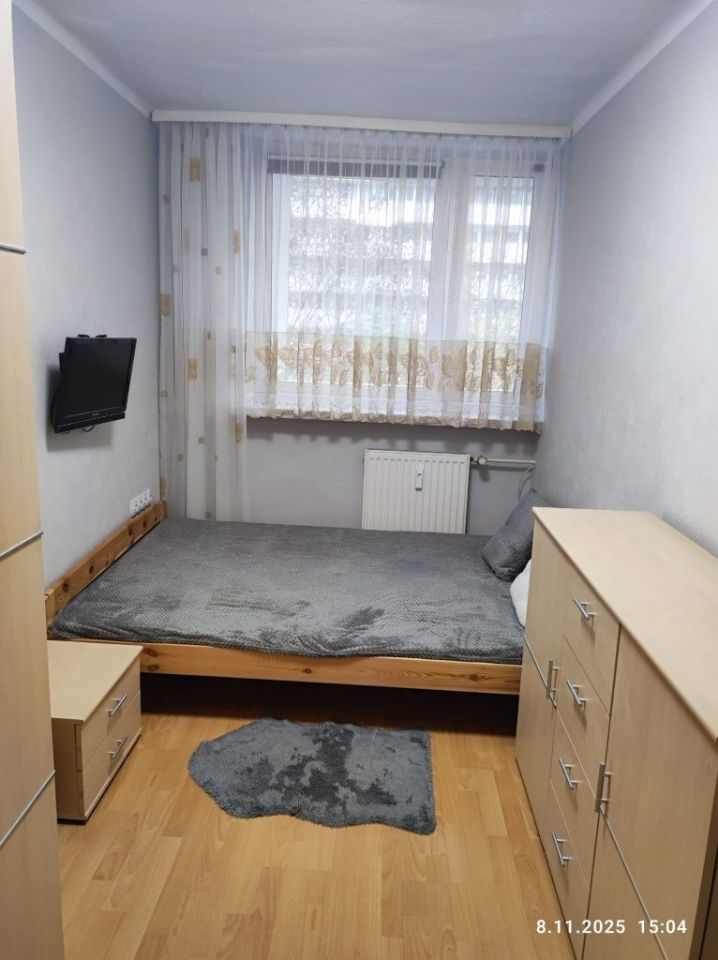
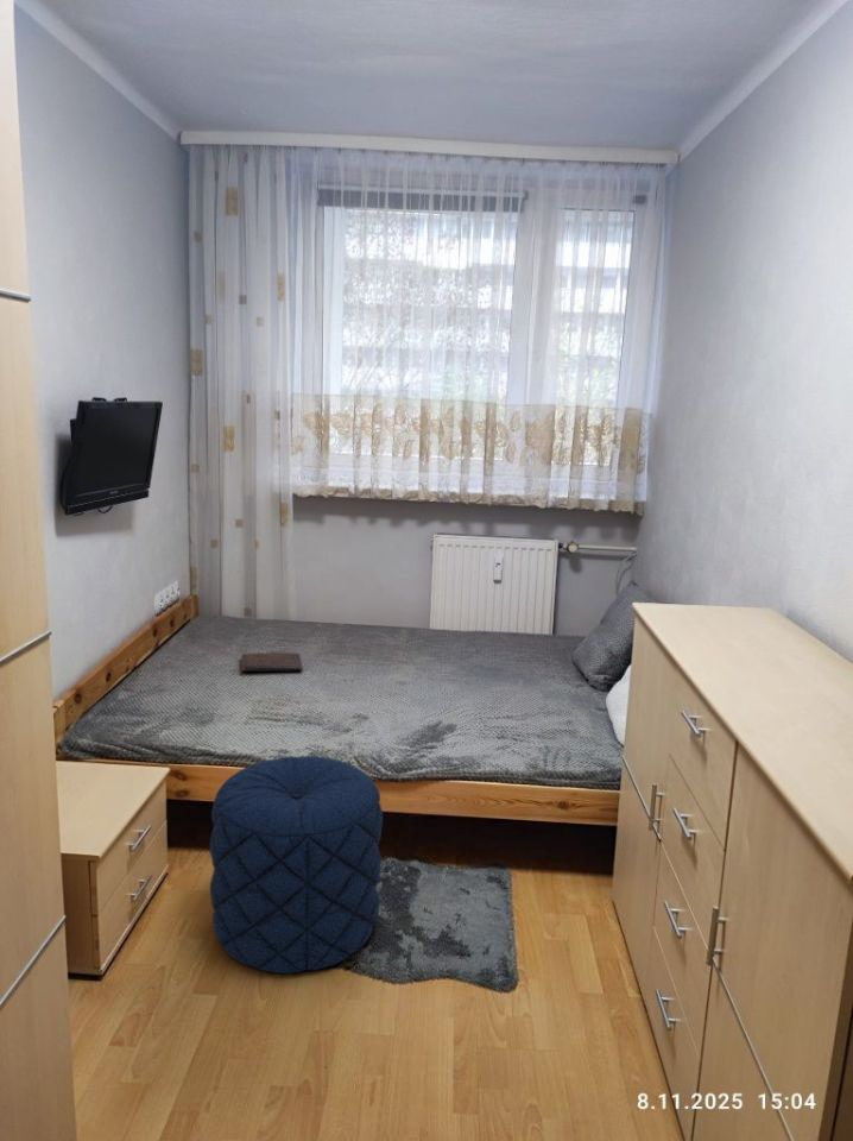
+ pouf [209,755,384,975]
+ book [240,651,304,673]
